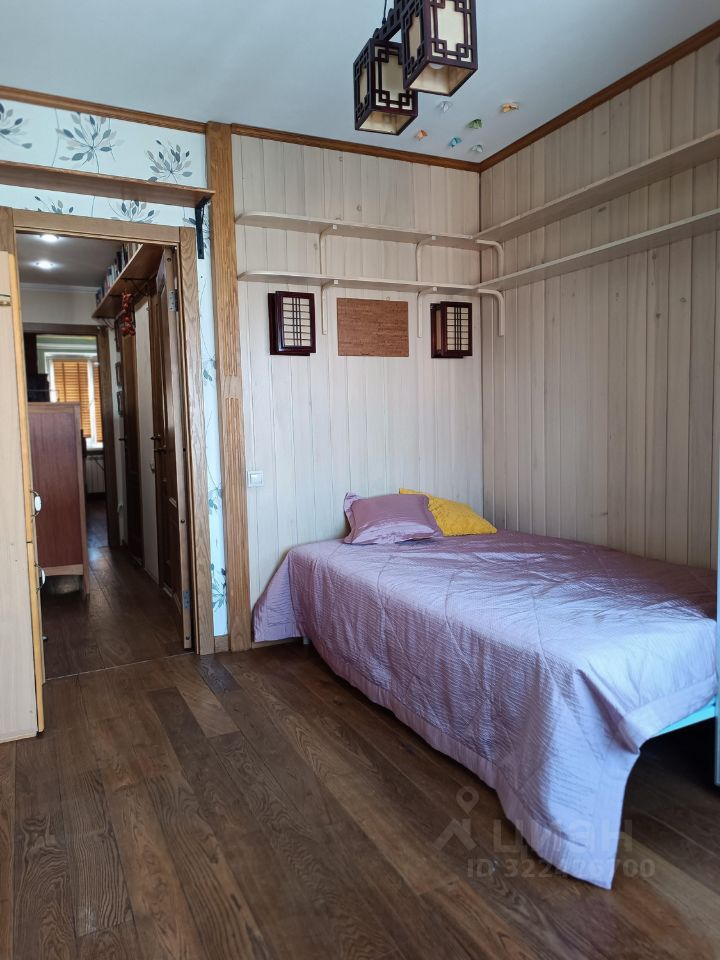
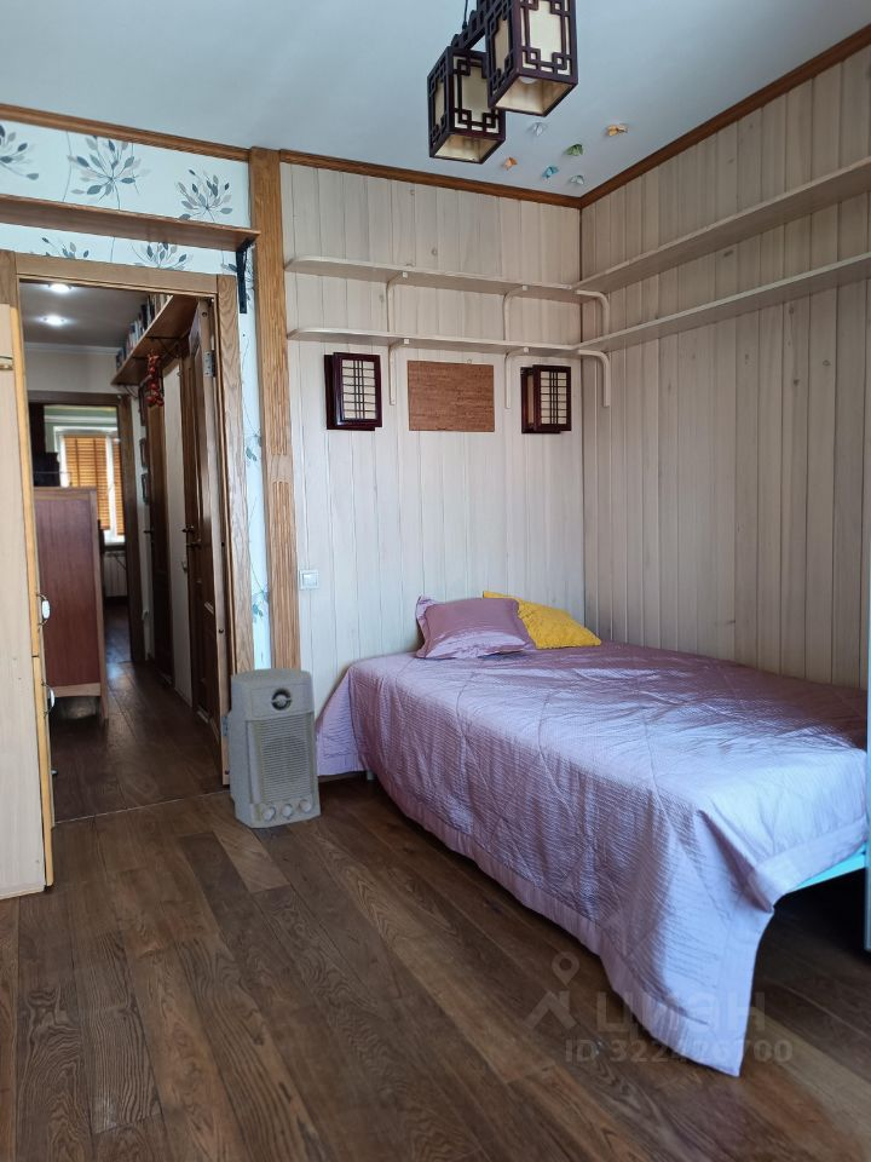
+ air purifier [226,667,322,829]
